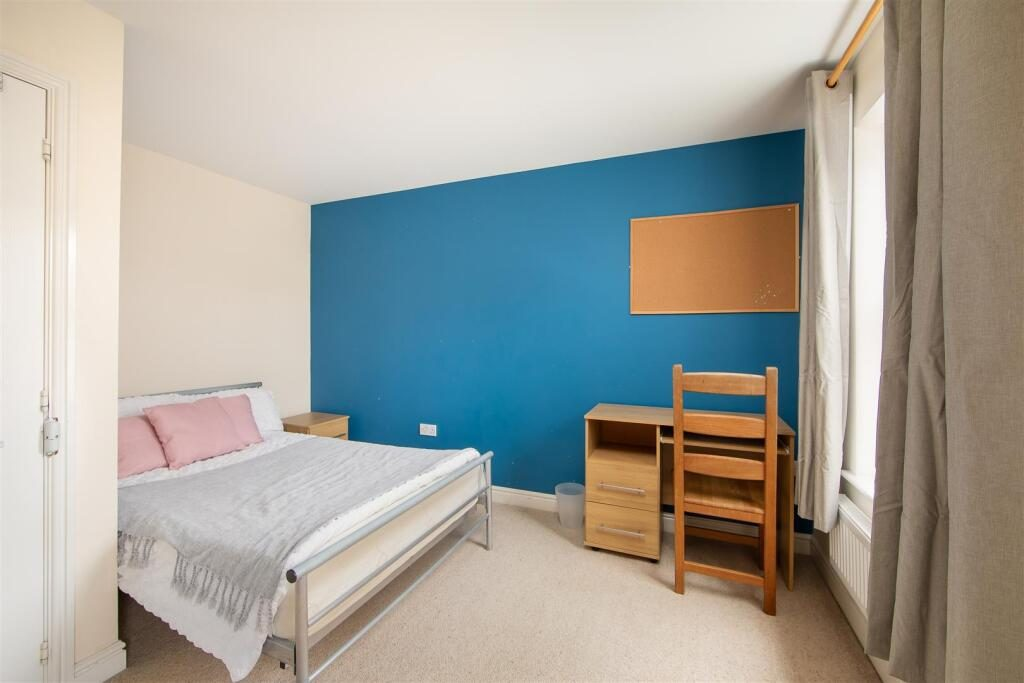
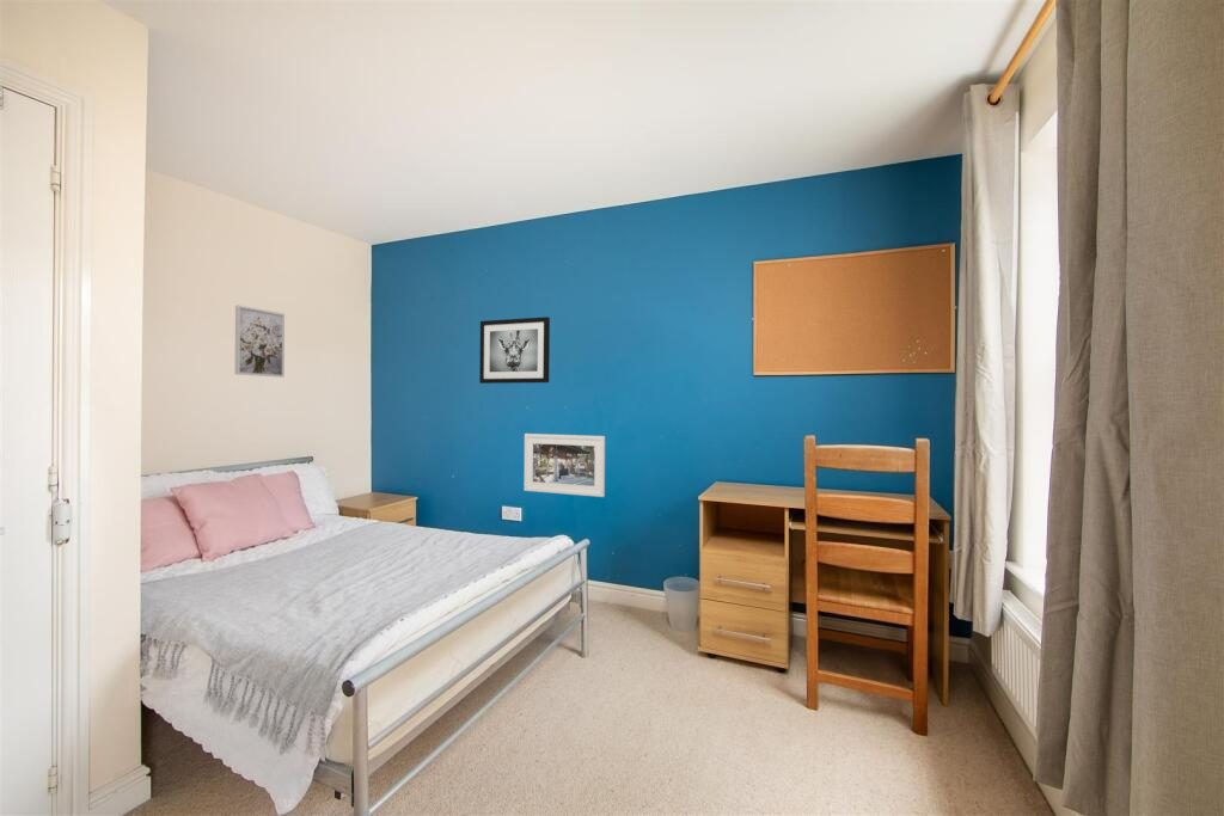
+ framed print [522,432,606,498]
+ wall art [478,315,551,385]
+ wall art [234,305,286,379]
